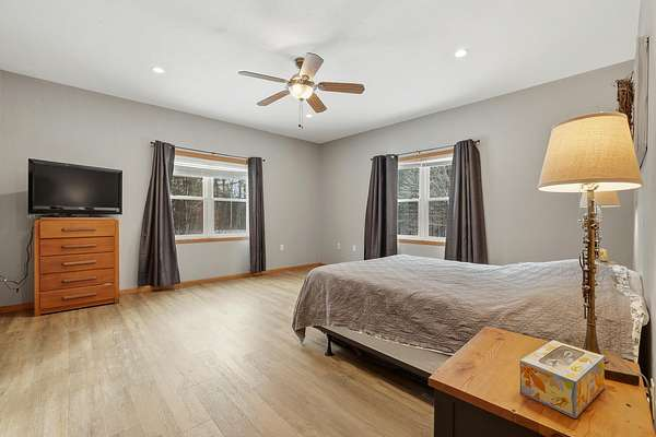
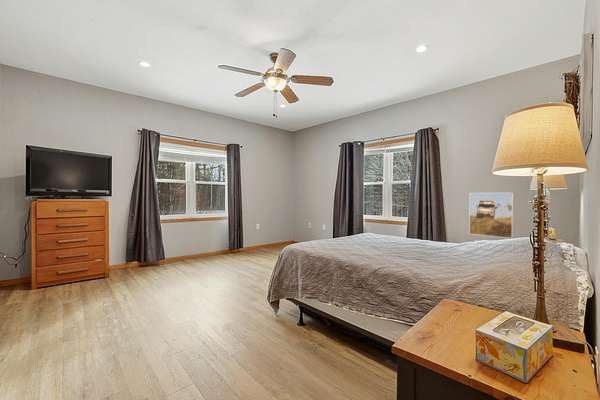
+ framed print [468,192,514,239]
